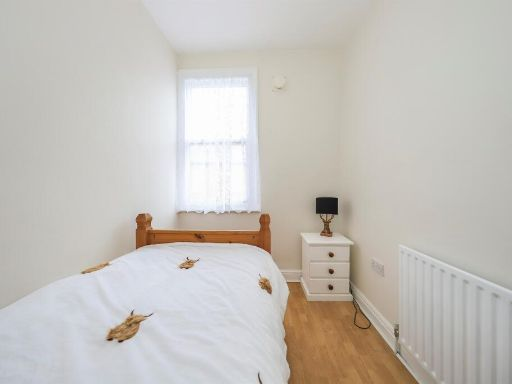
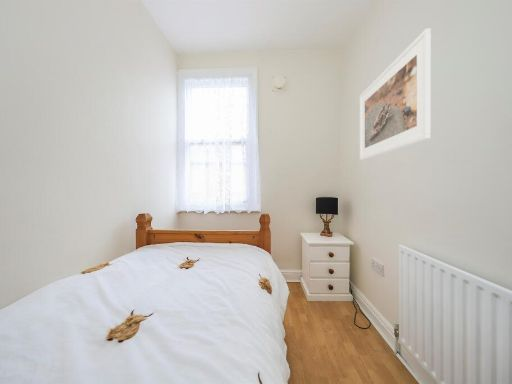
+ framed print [359,27,432,161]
